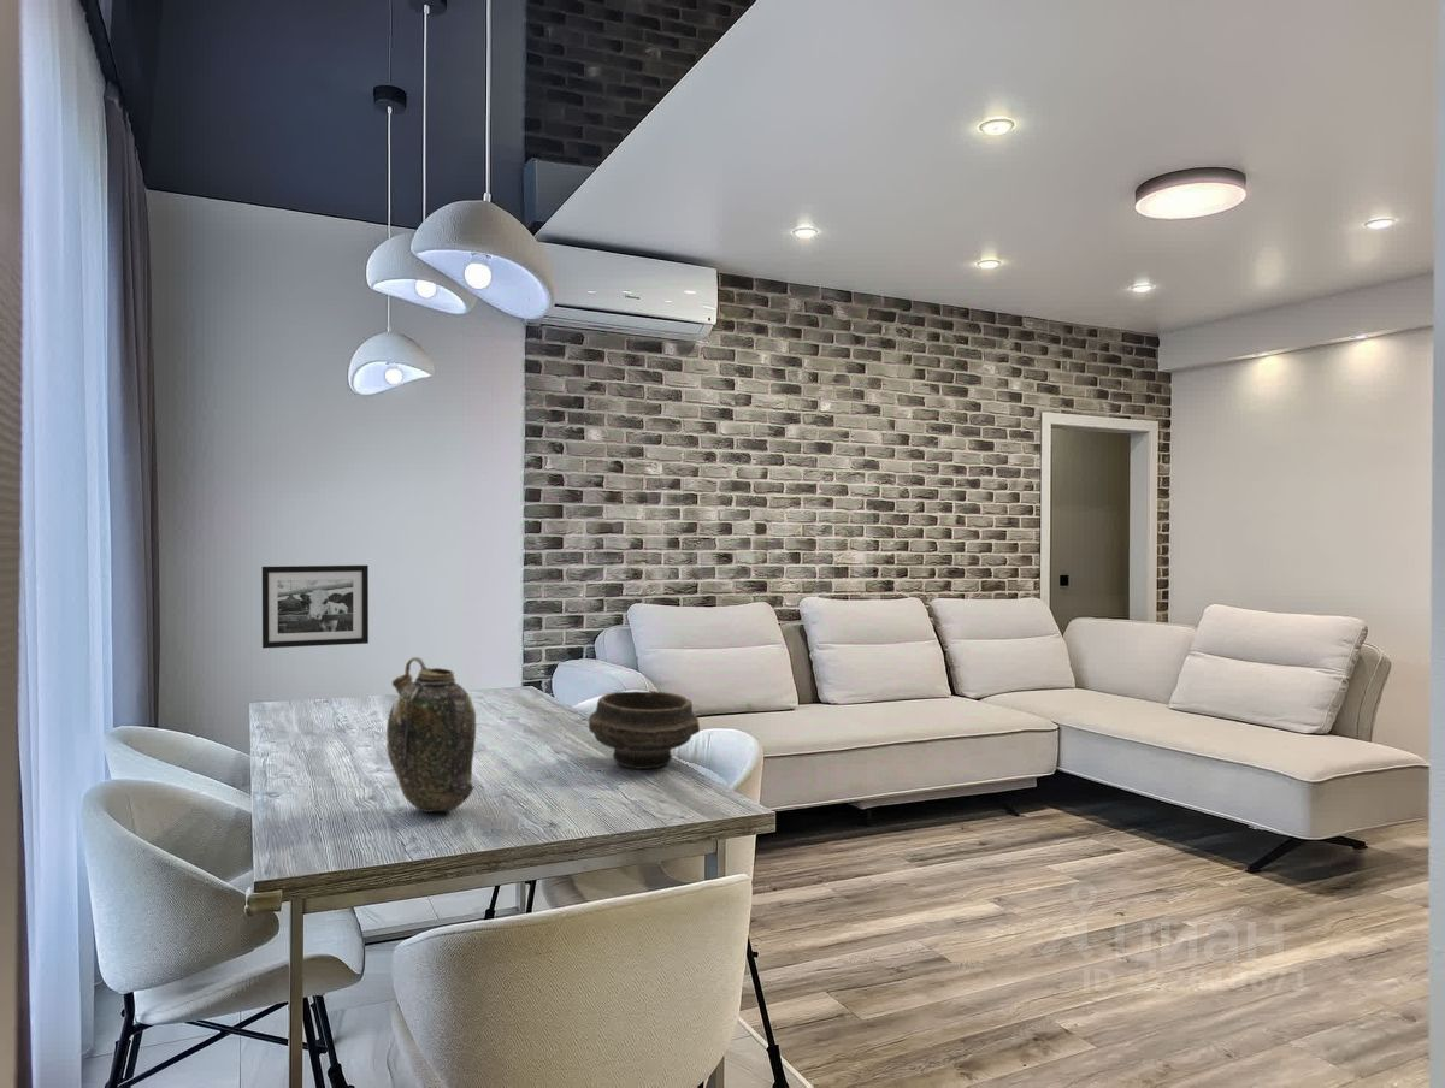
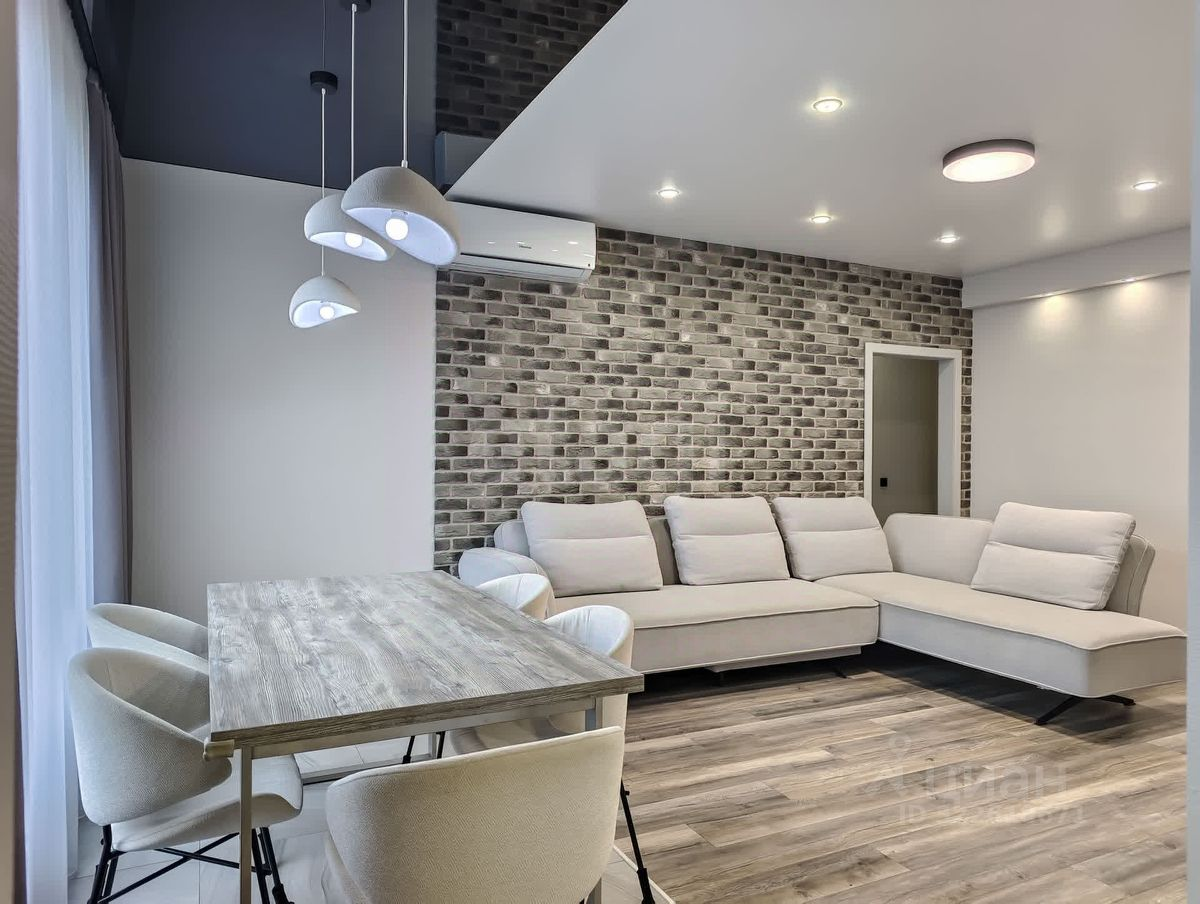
- bowl [588,690,701,770]
- picture frame [261,564,370,649]
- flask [385,656,477,814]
